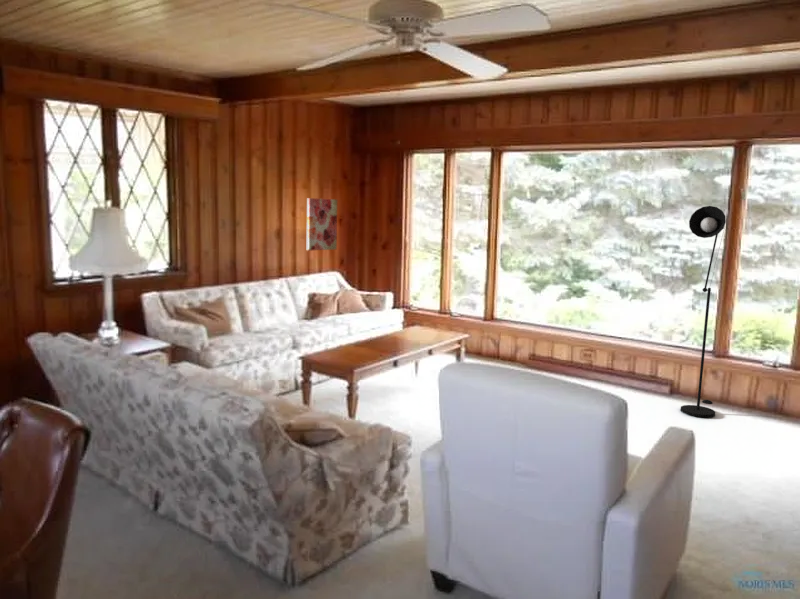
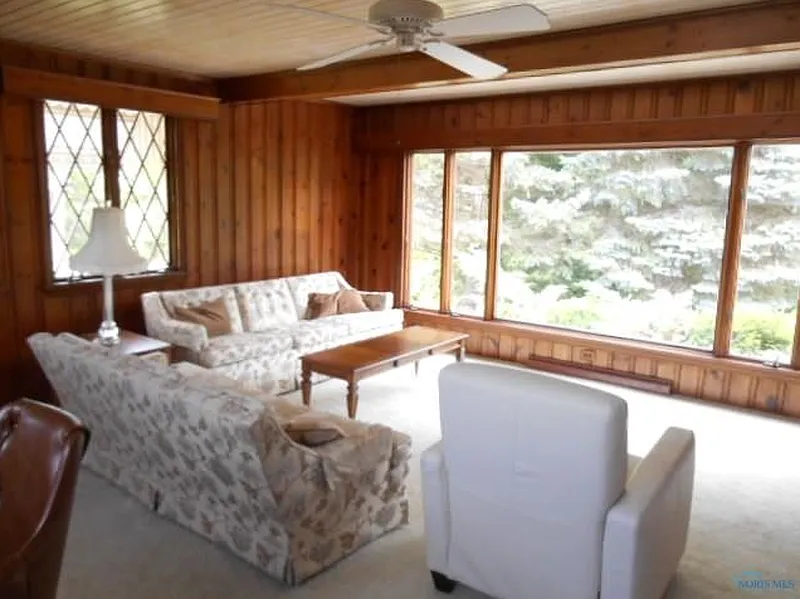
- floor lamp [679,205,727,418]
- wall art [306,197,338,252]
